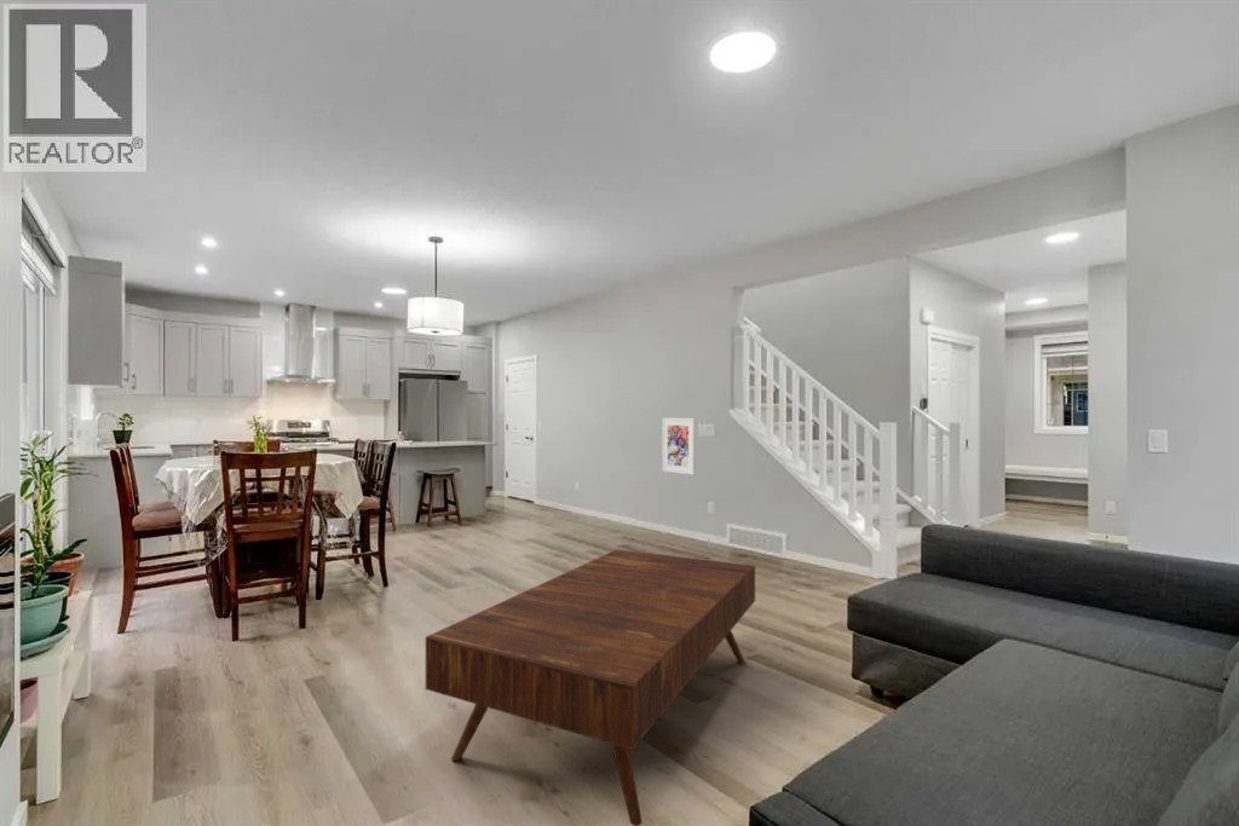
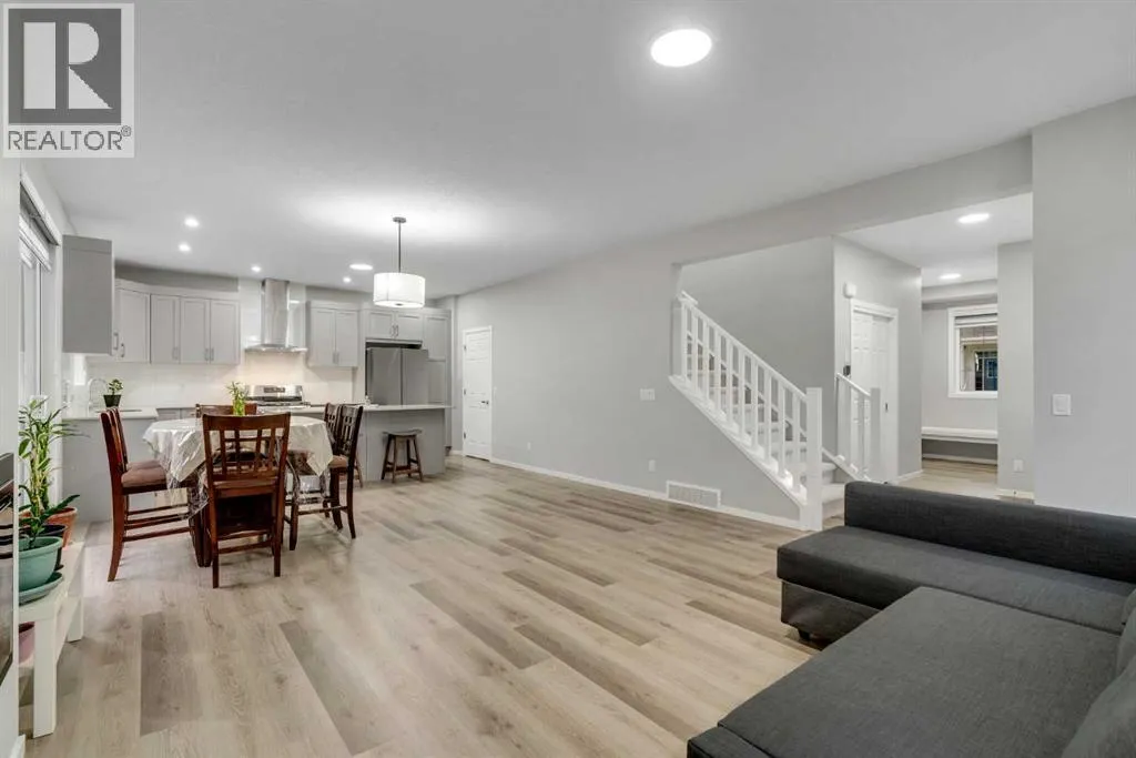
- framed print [661,417,697,476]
- coffee table [425,548,756,826]
